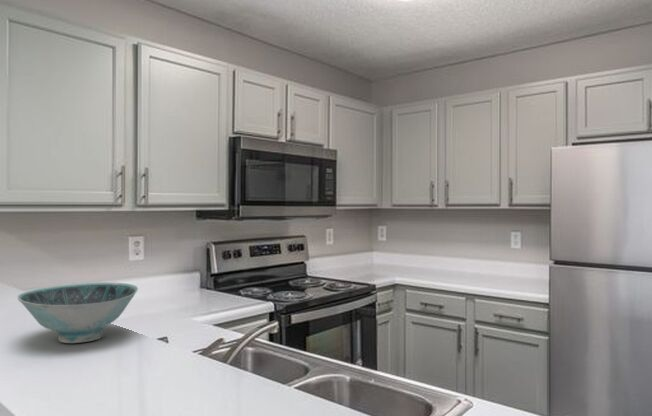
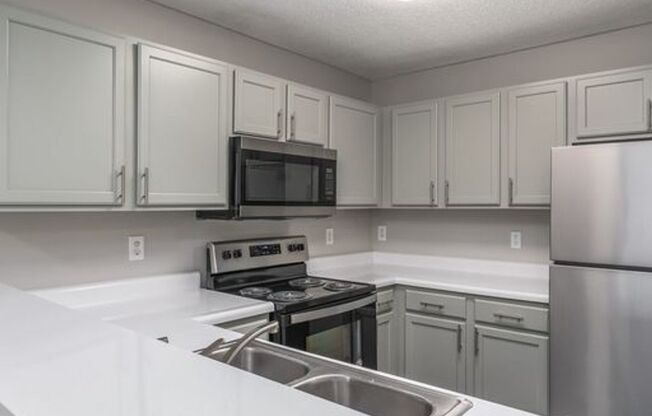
- bowl [16,282,139,344]
